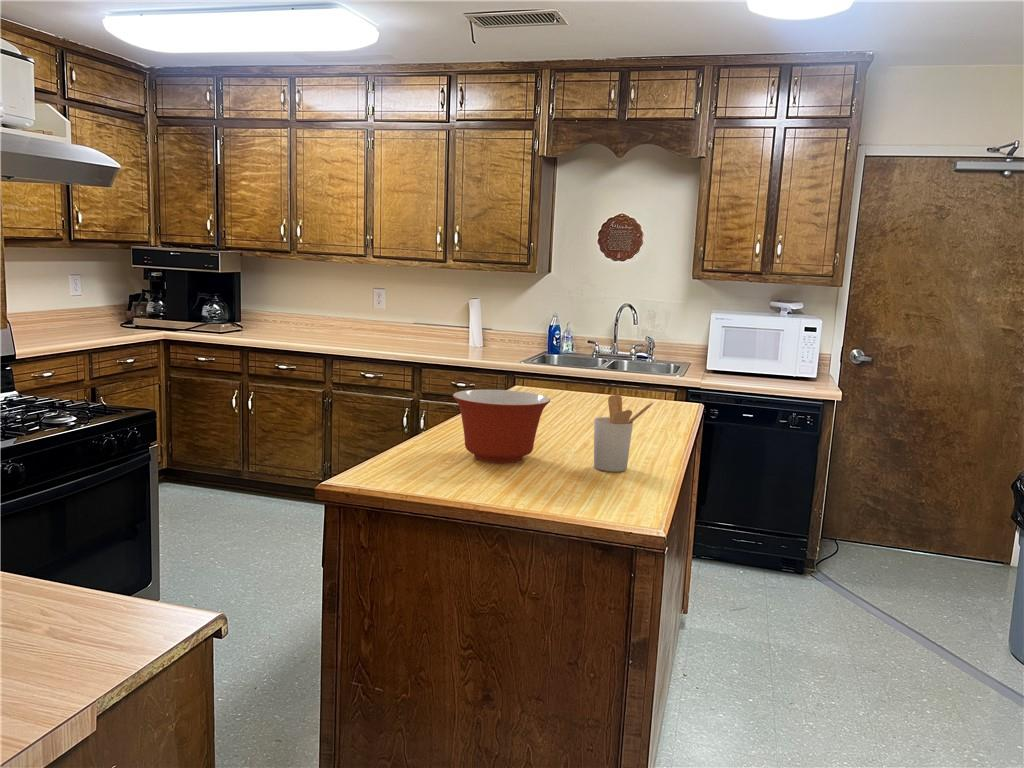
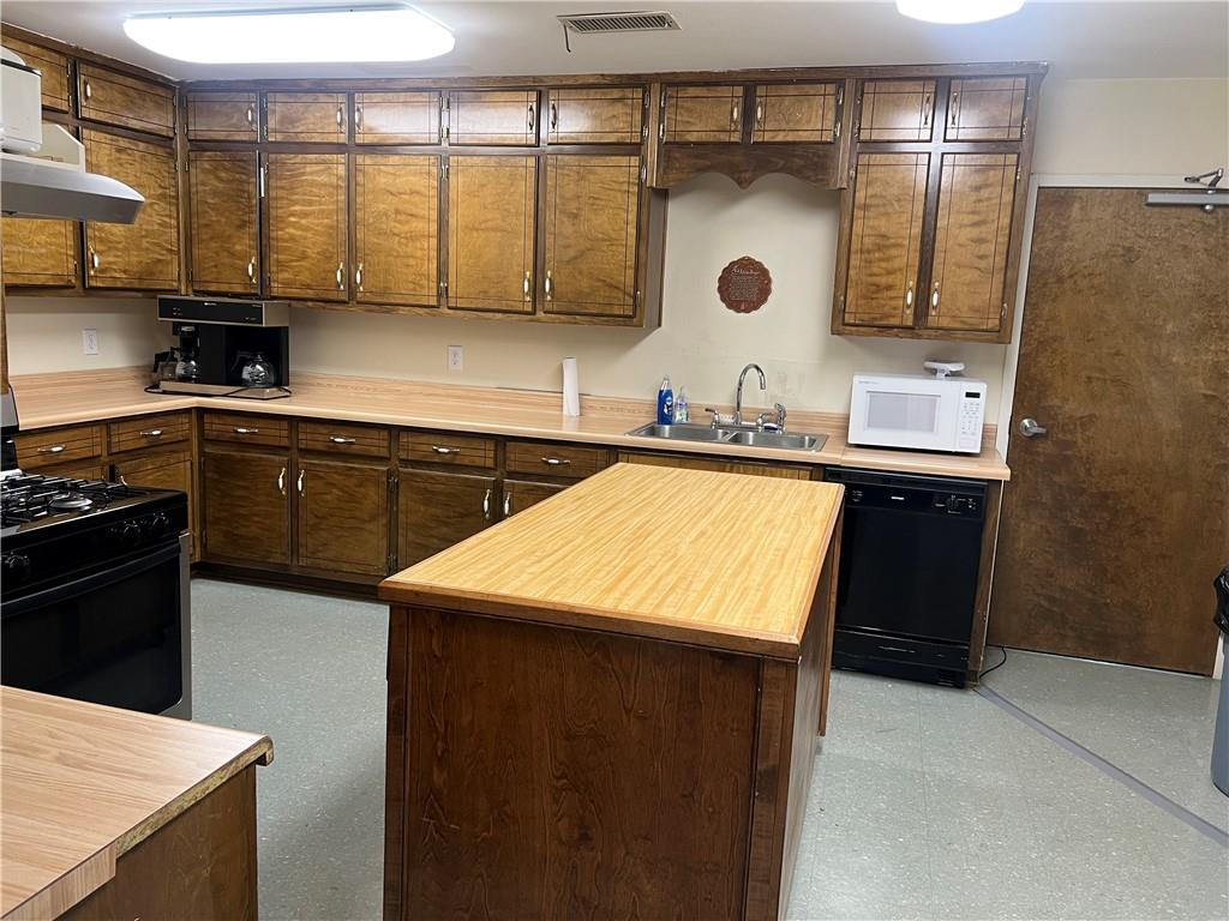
- utensil holder [593,393,654,473]
- mixing bowl [452,389,551,464]
